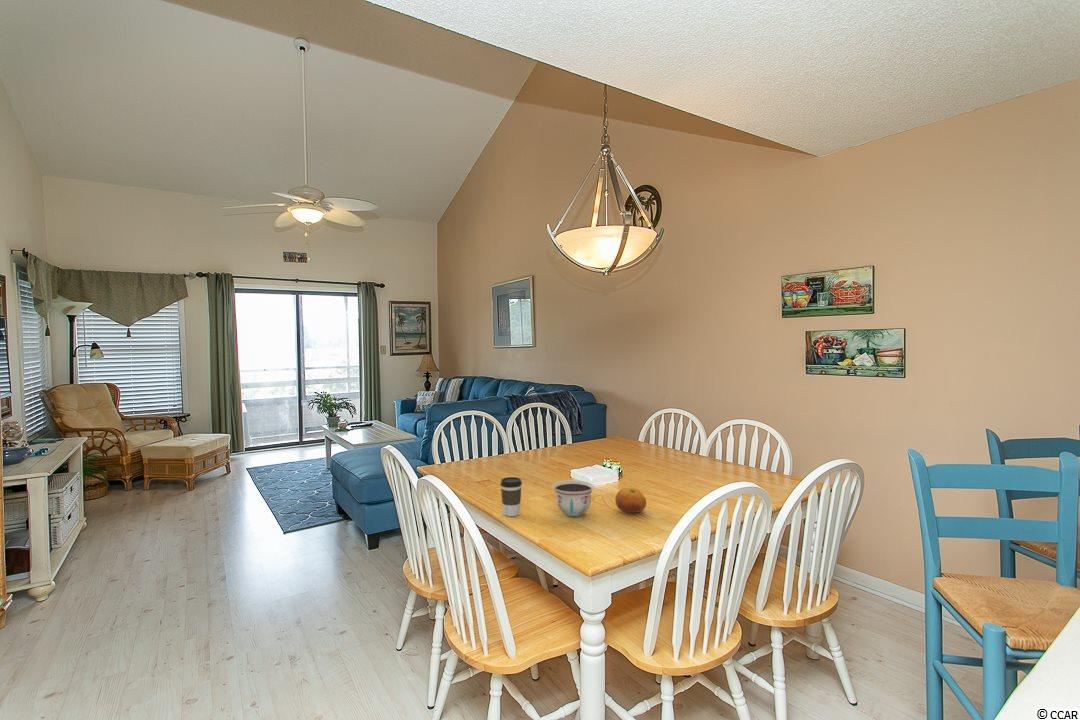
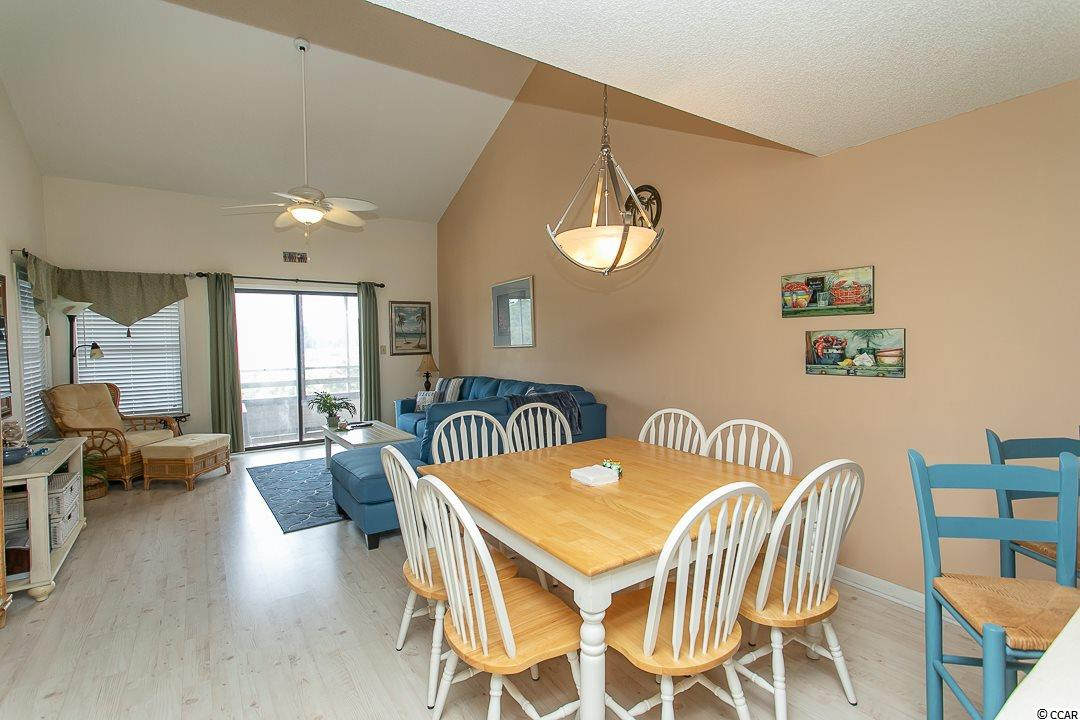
- coffee cup [499,476,523,517]
- bowl [552,479,595,517]
- fruit [614,487,647,513]
